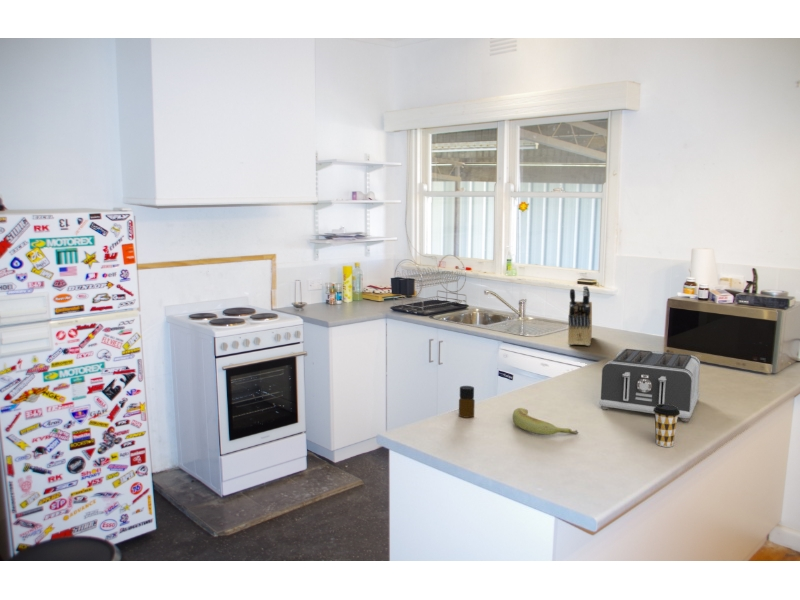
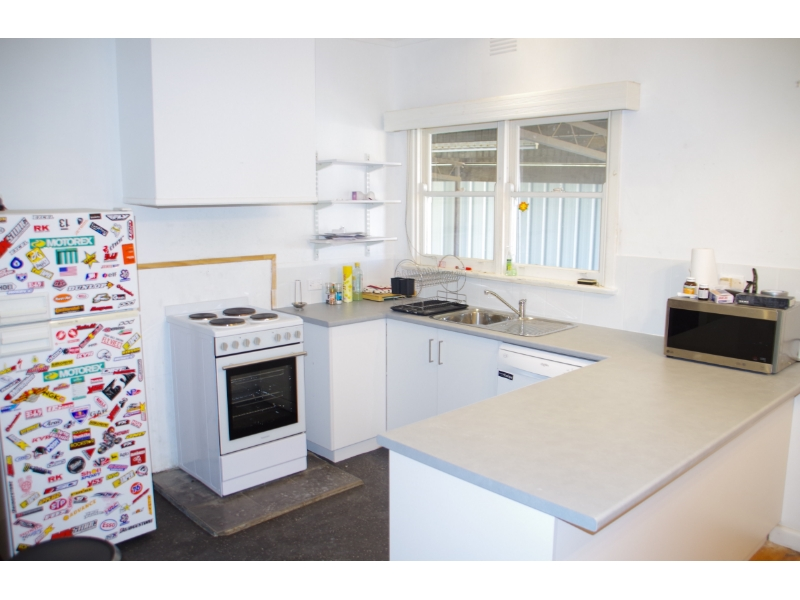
- bottle [458,385,476,419]
- banana [512,407,579,436]
- toaster [599,348,701,422]
- knife block [567,285,593,347]
- coffee cup [653,404,680,448]
